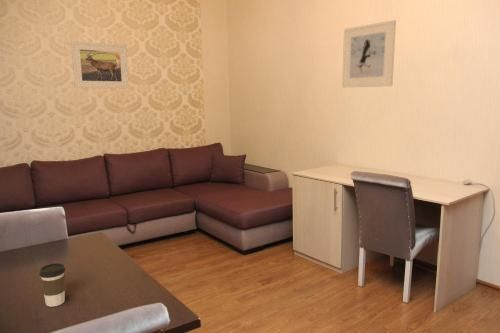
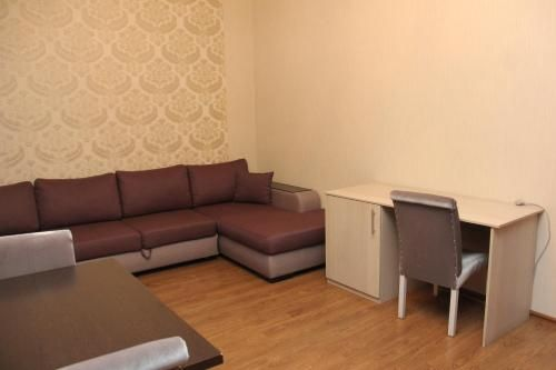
- coffee cup [38,262,66,308]
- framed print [70,40,130,89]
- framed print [341,19,397,88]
